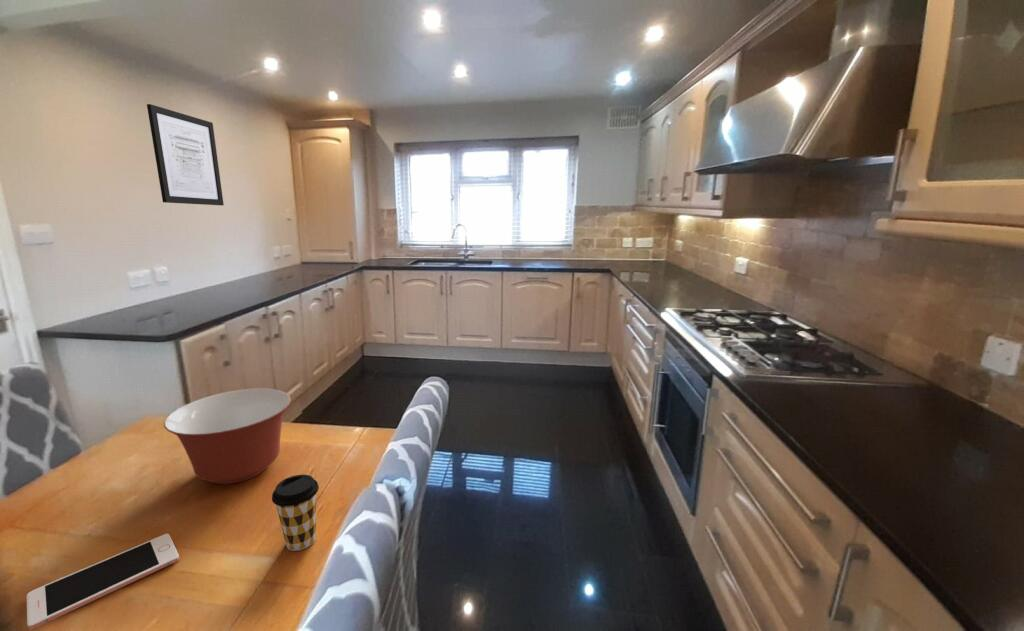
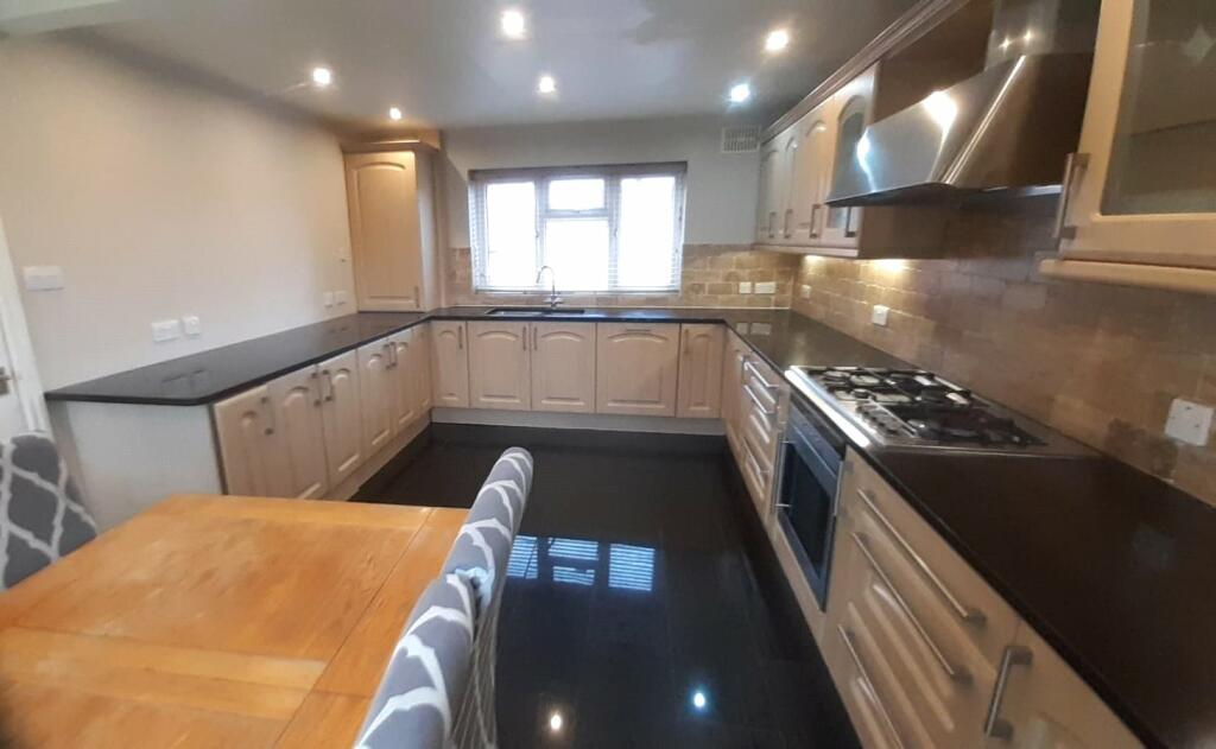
- wall art [146,103,225,206]
- coffee cup [271,474,320,552]
- mixing bowl [163,387,292,485]
- cell phone [26,533,180,631]
